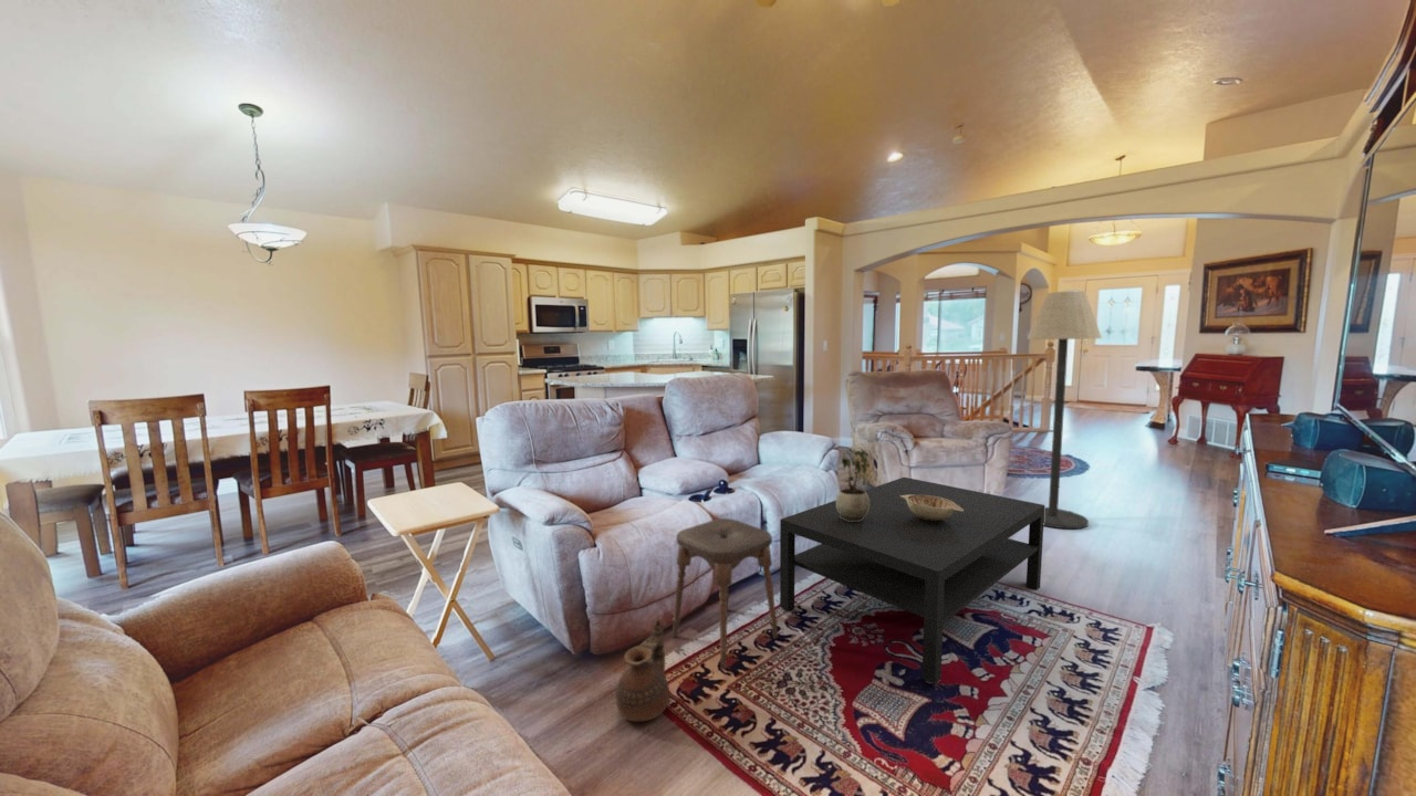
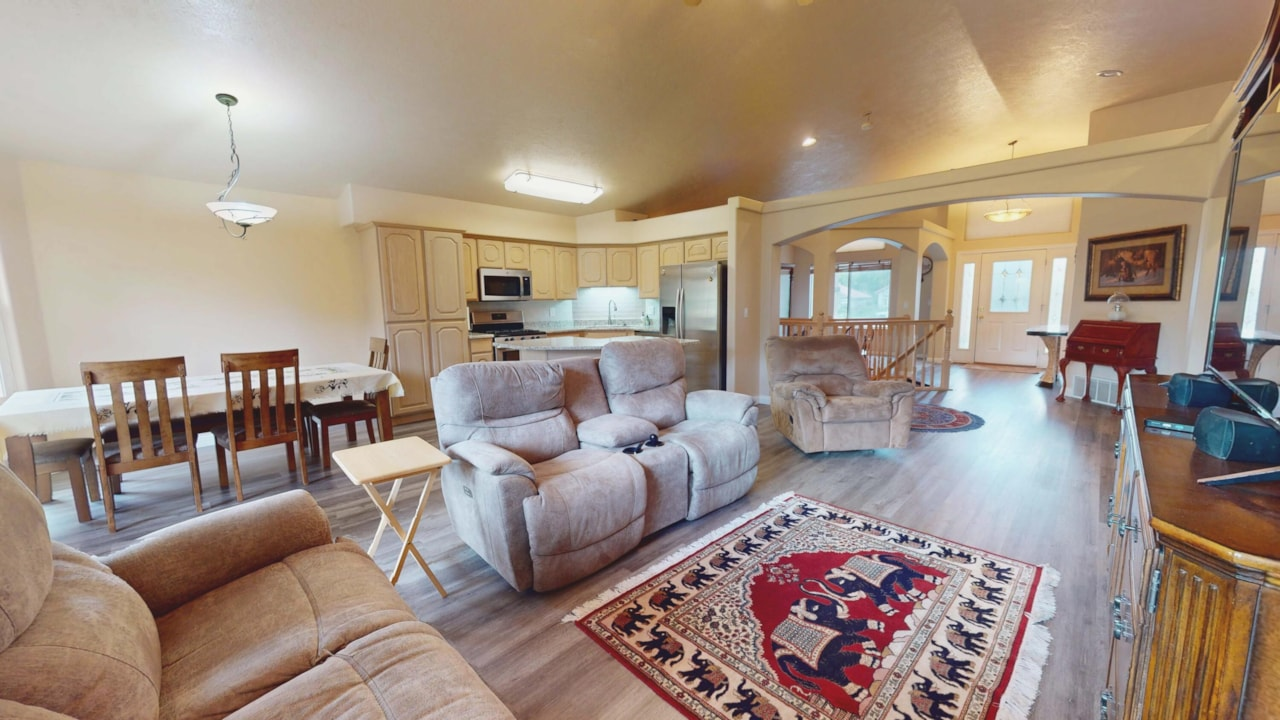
- coffee table [779,476,1045,685]
- ceramic jug [615,618,671,722]
- potted plant [835,444,873,522]
- decorative bowl [899,494,964,521]
- stool [671,517,779,671]
- floor lamp [1027,290,1103,530]
